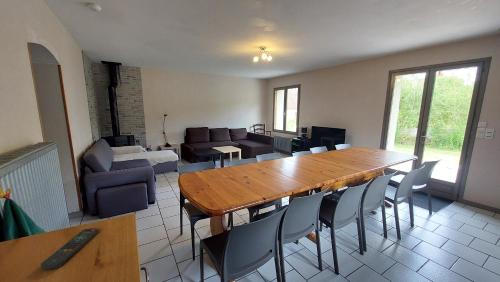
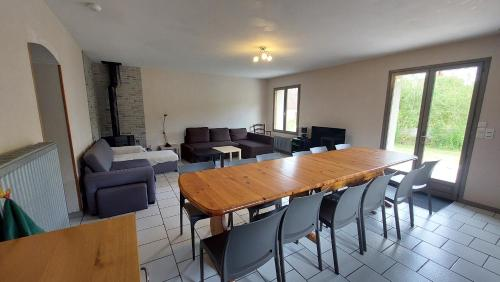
- remote control [40,227,99,270]
